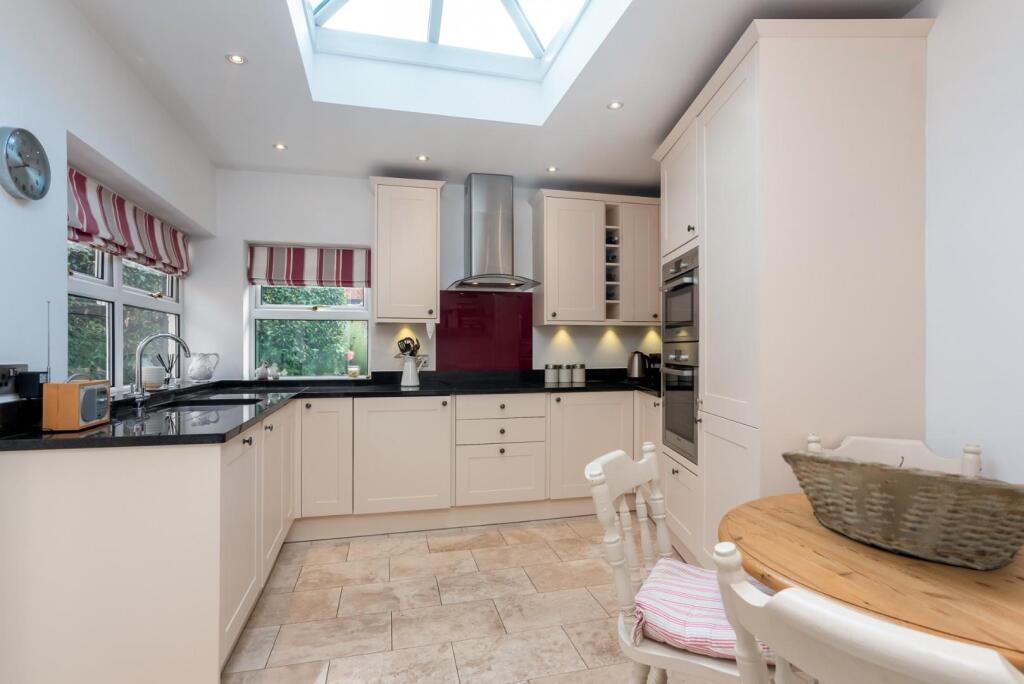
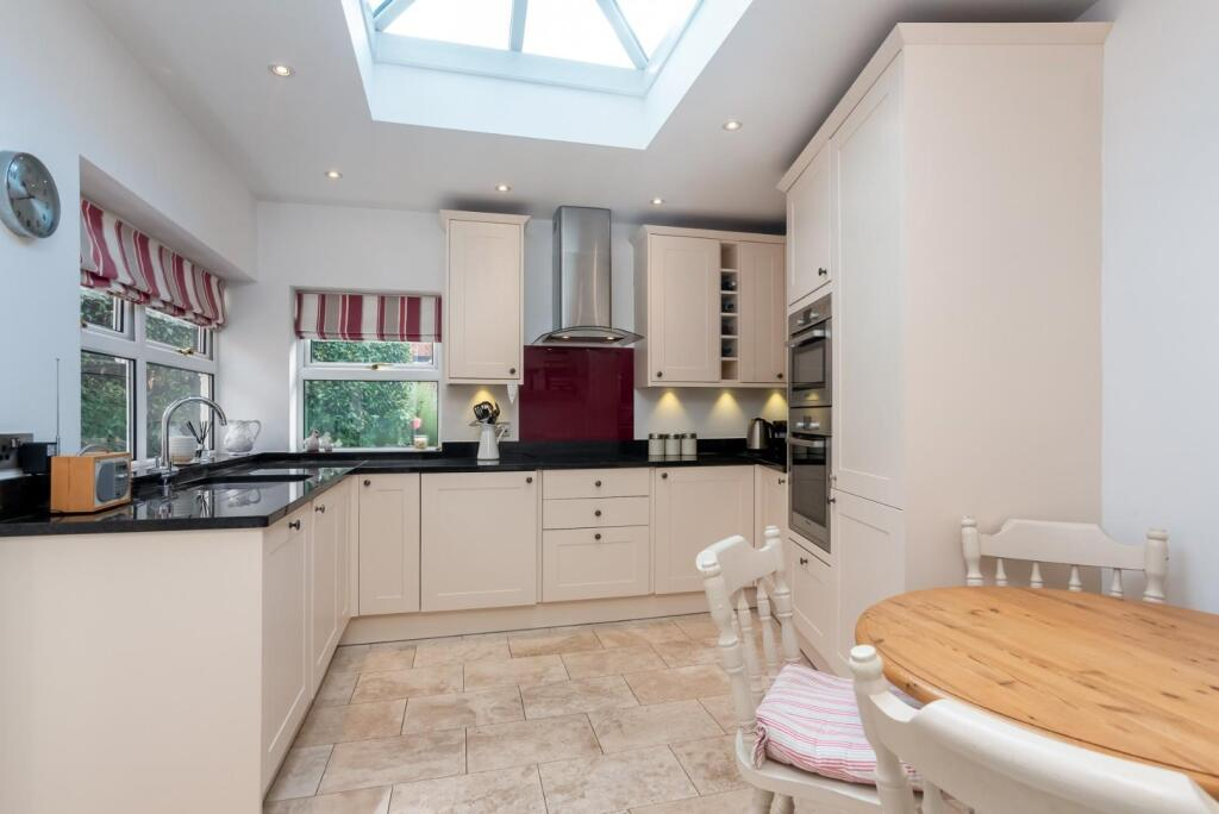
- fruit basket [780,449,1024,571]
